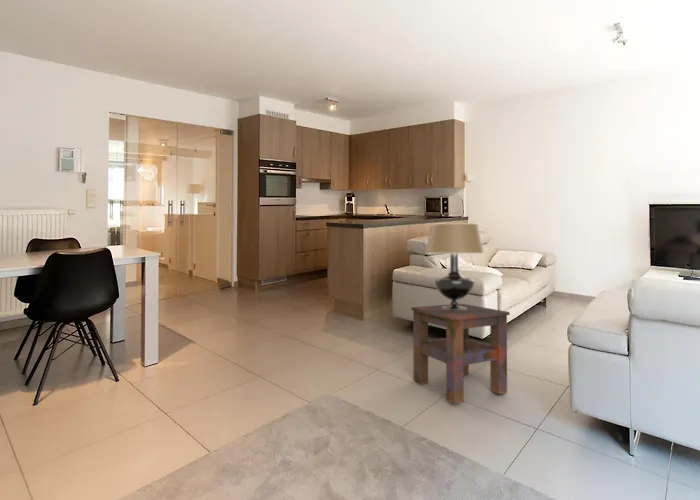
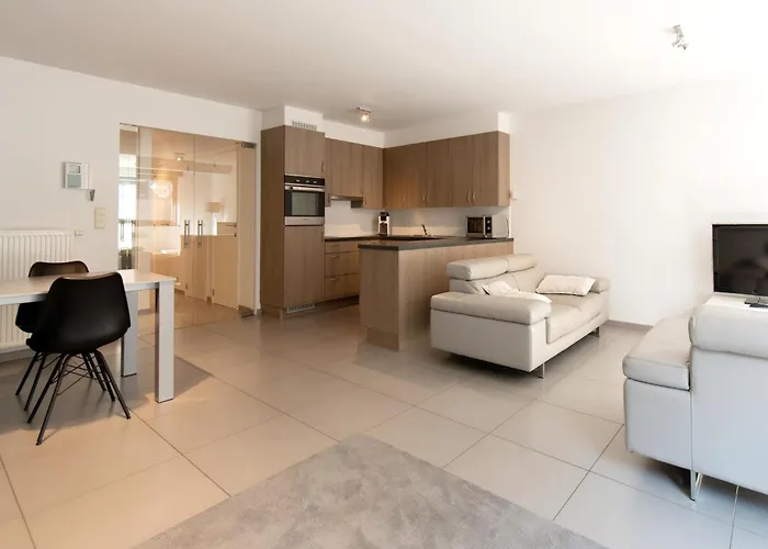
- side table [410,303,511,404]
- table lamp [424,222,485,310]
